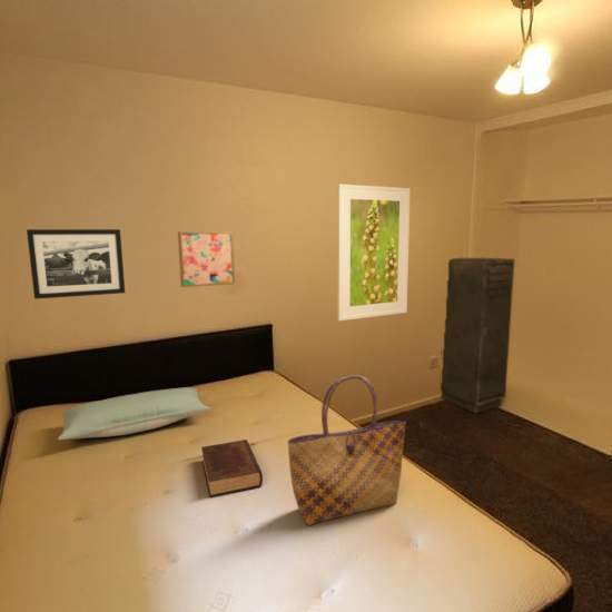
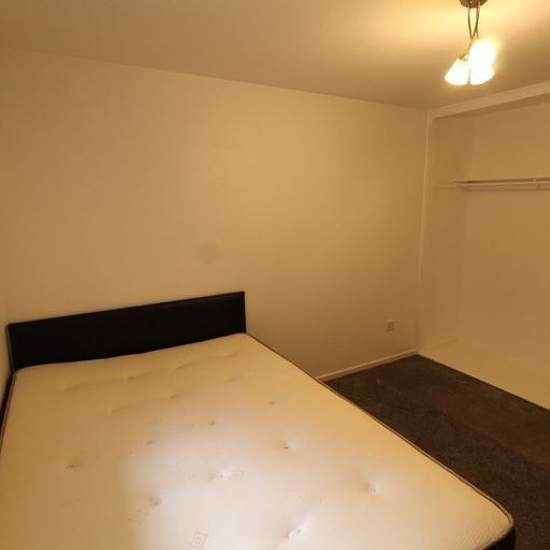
- pillow [57,386,211,441]
- tote bag [287,375,407,527]
- book [200,438,264,499]
- wall art [177,230,236,288]
- storage cabinet [440,257,515,415]
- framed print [336,182,412,322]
- picture frame [26,228,126,300]
